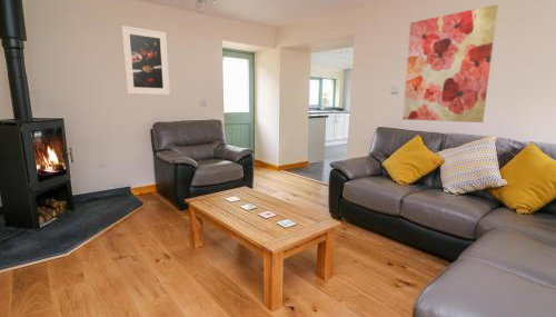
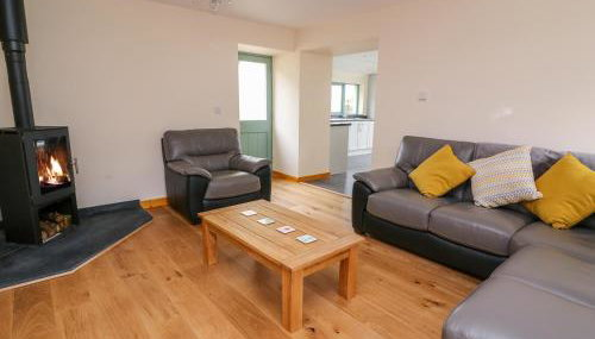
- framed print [120,24,171,96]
- wall art [401,3,499,123]
